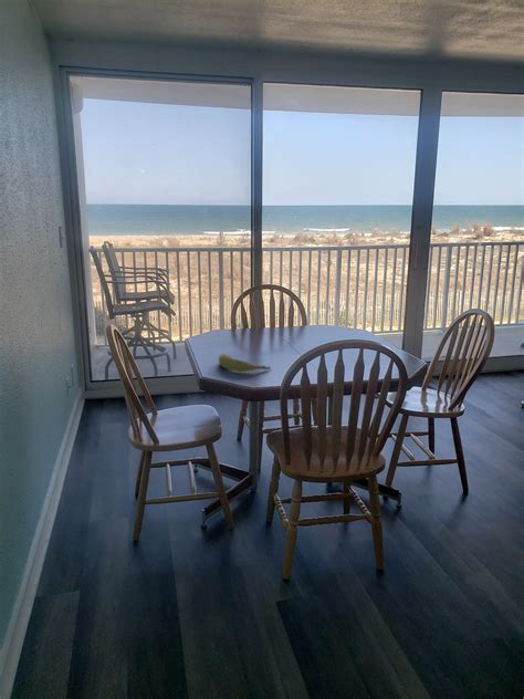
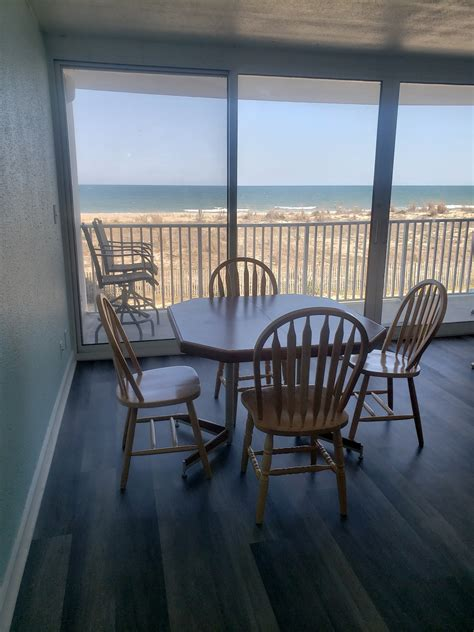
- banana [218,353,272,373]
